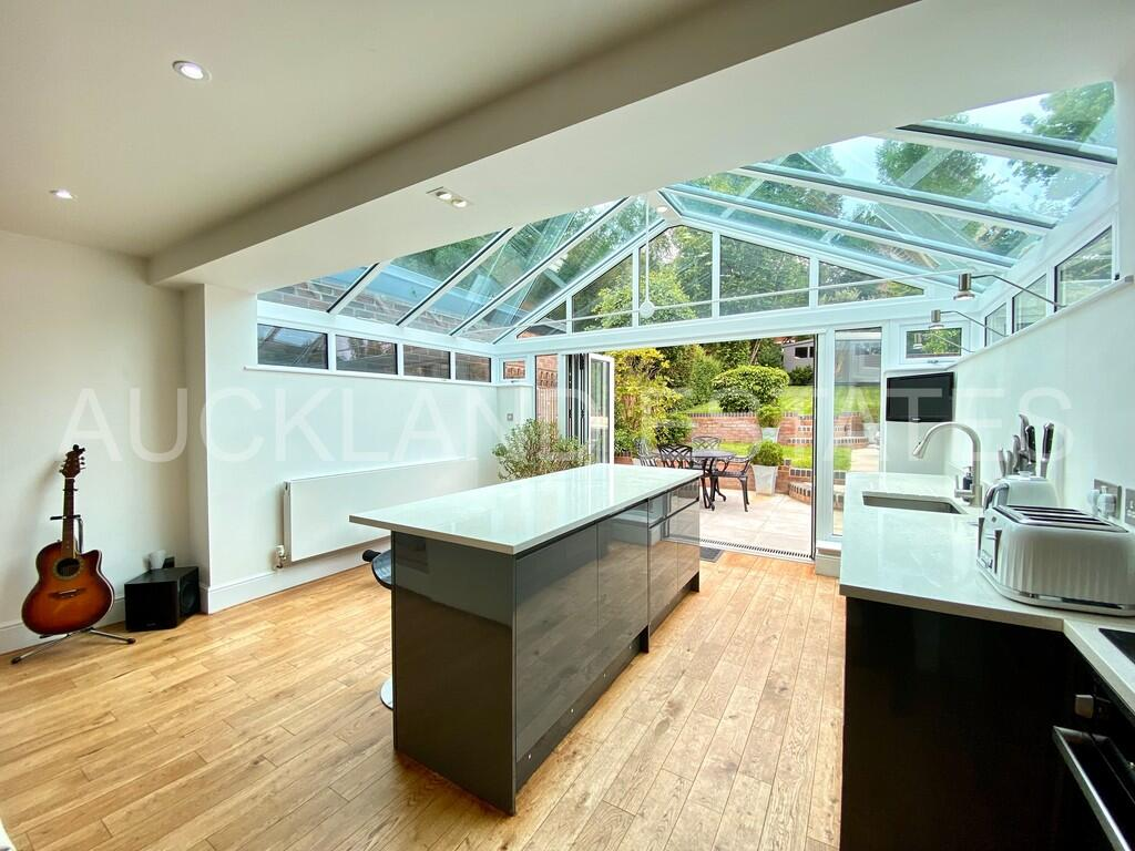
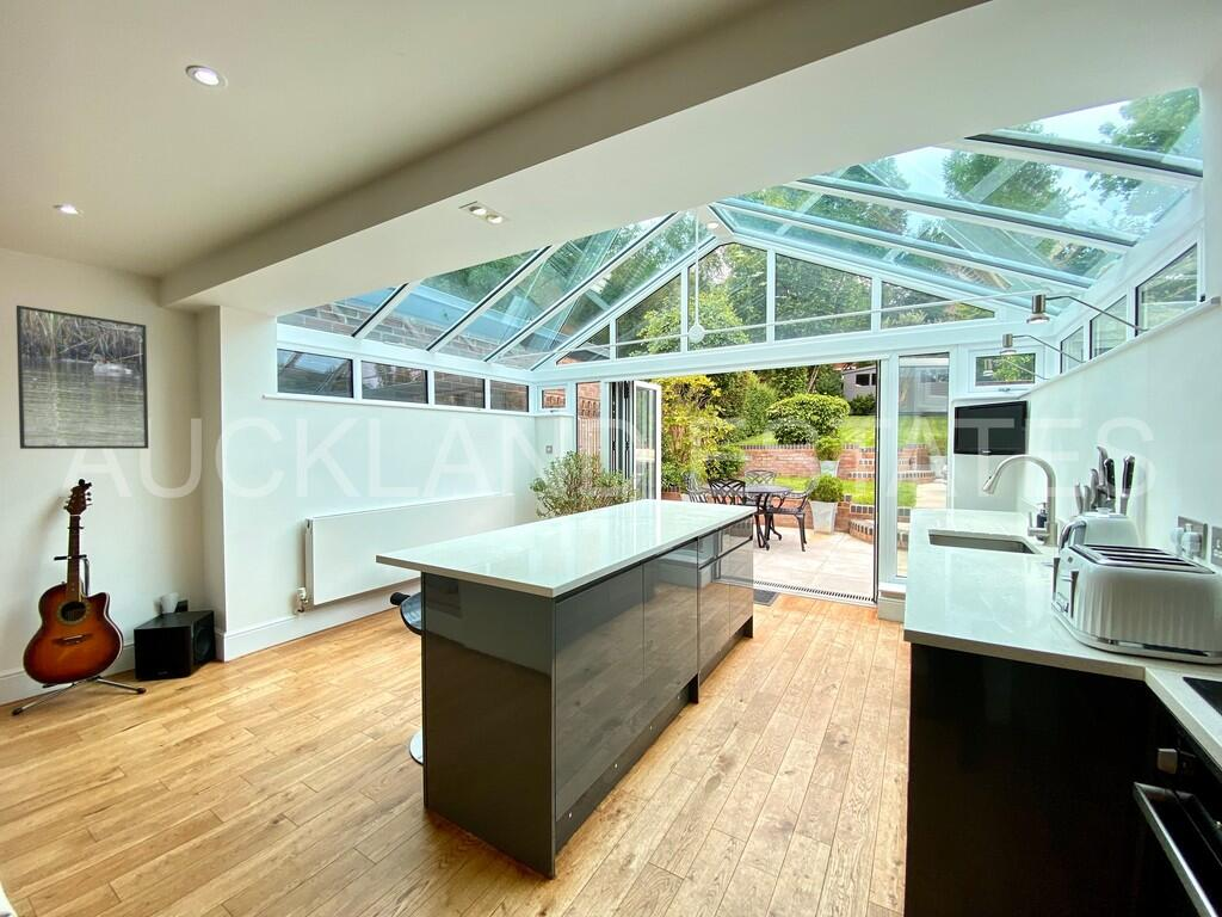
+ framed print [16,304,150,450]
